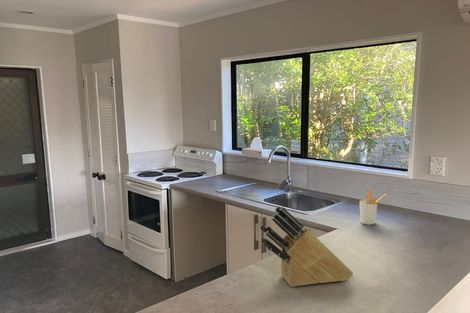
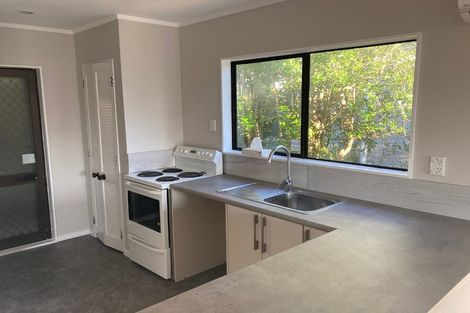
- knife block [259,206,354,288]
- utensil holder [359,189,387,226]
